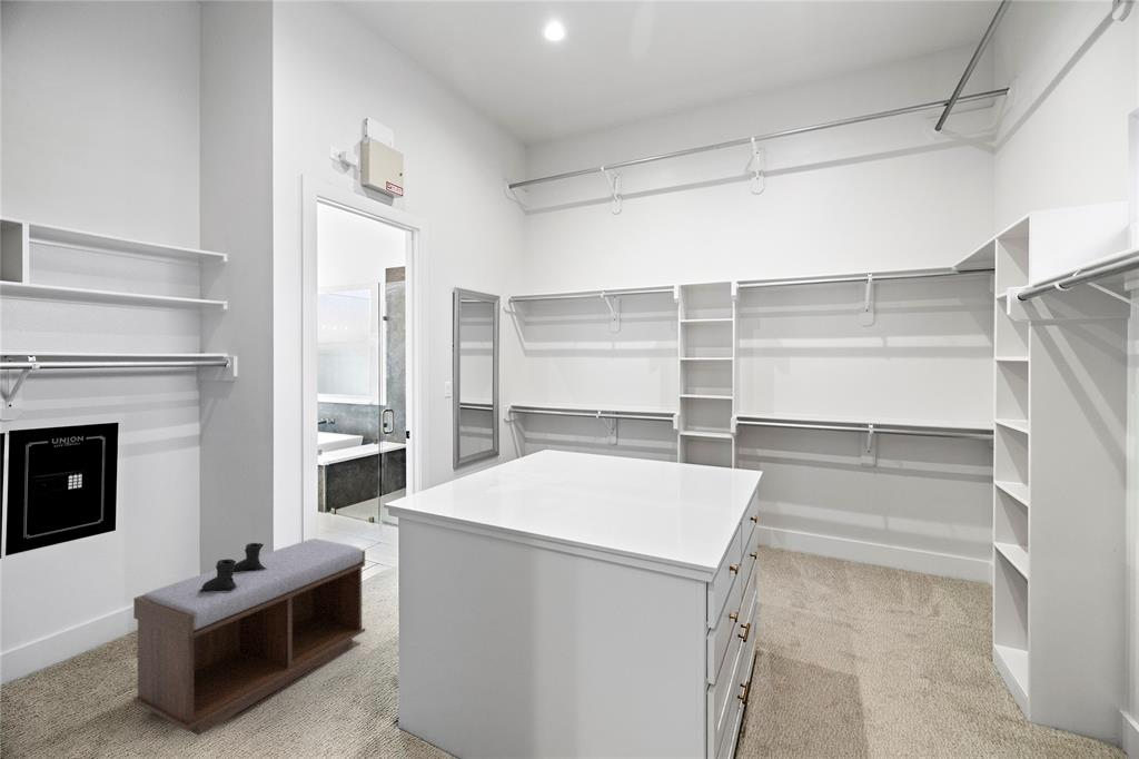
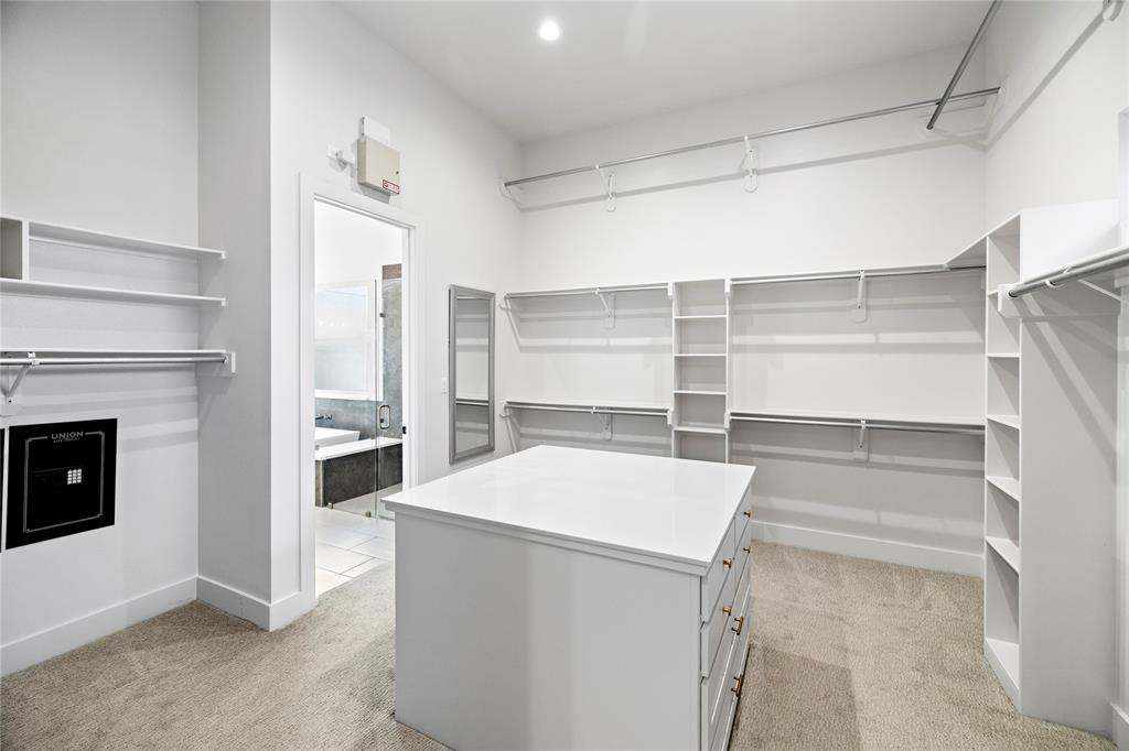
- boots [199,542,267,592]
- bench [132,538,366,737]
